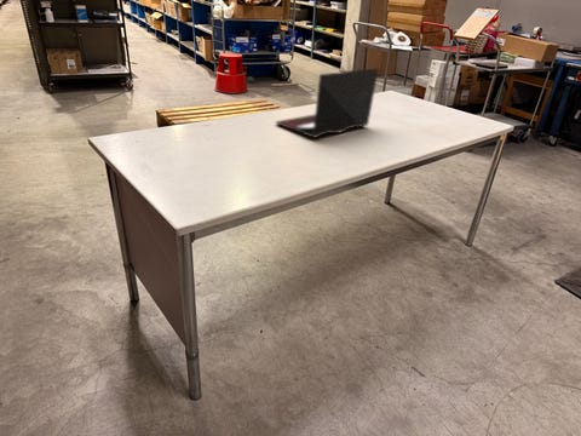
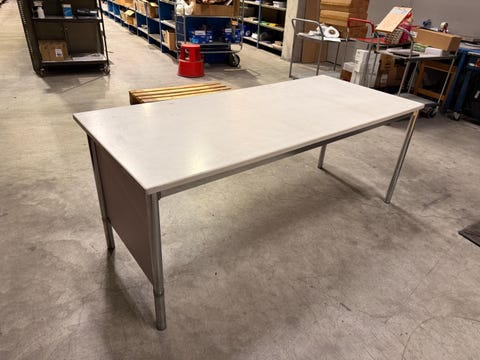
- laptop [275,67,380,139]
